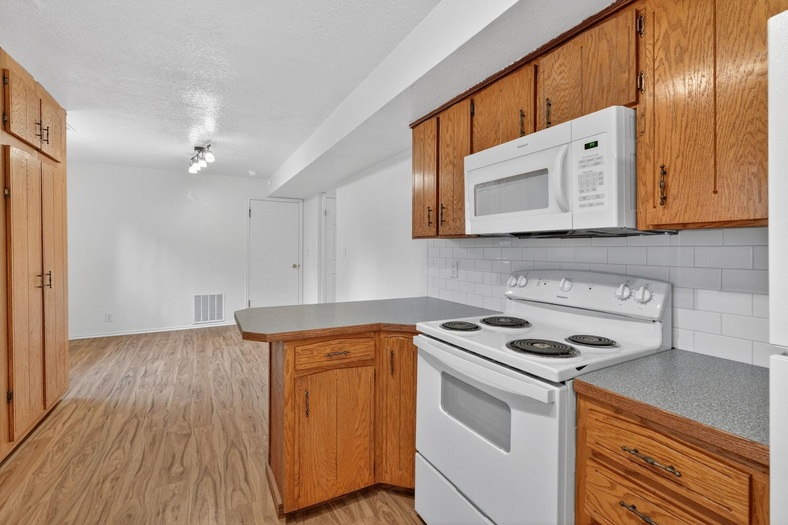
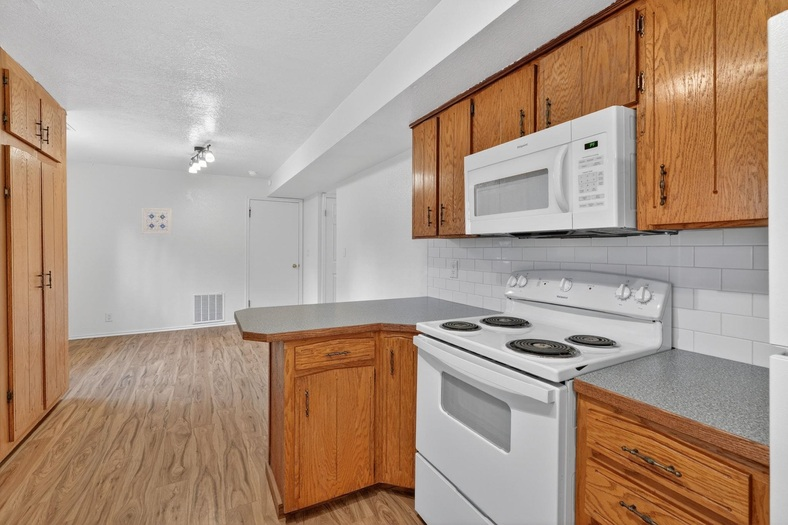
+ wall art [141,207,173,235]
